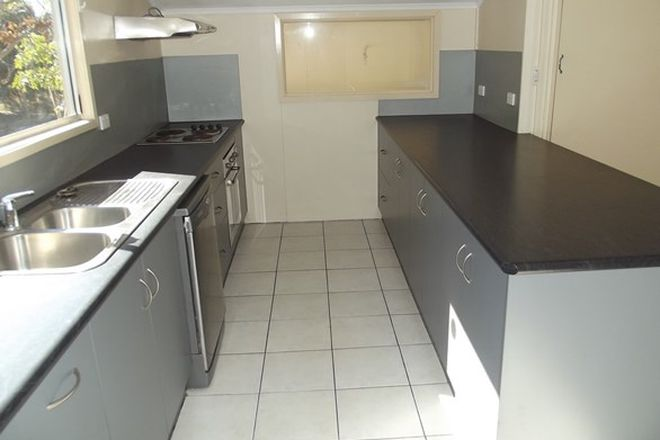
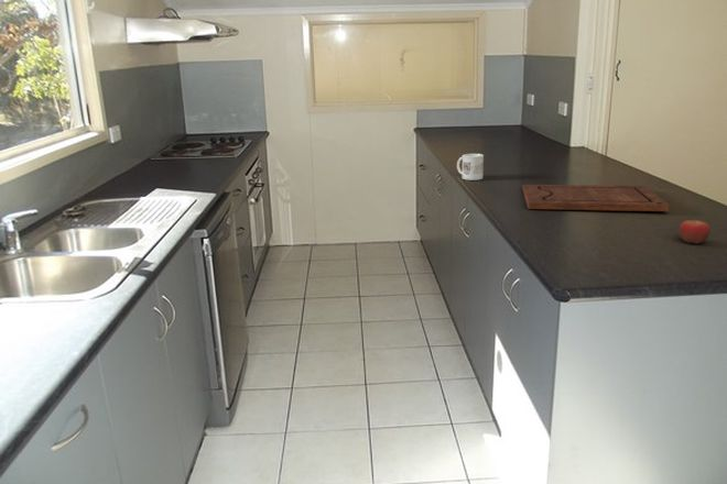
+ cutting board [521,184,671,212]
+ mug [456,153,485,182]
+ fruit [679,217,712,245]
